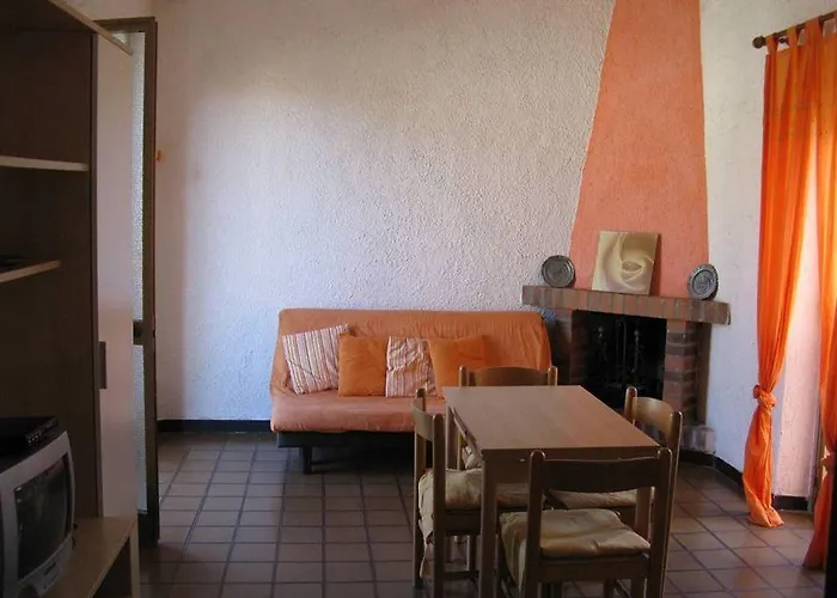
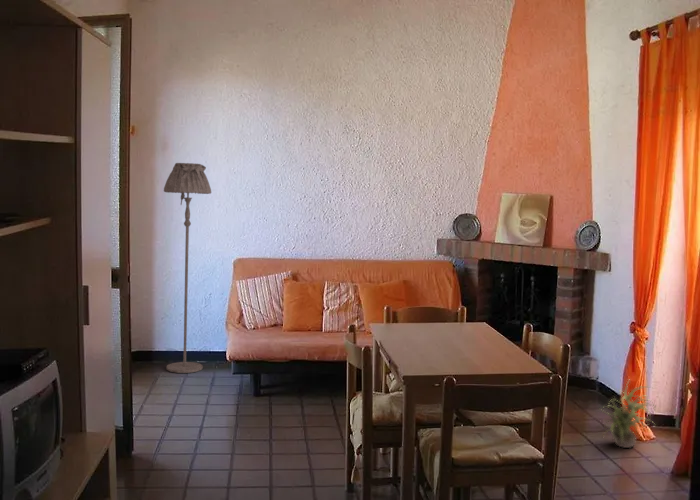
+ potted plant [597,378,659,449]
+ floor lamp [163,162,212,374]
